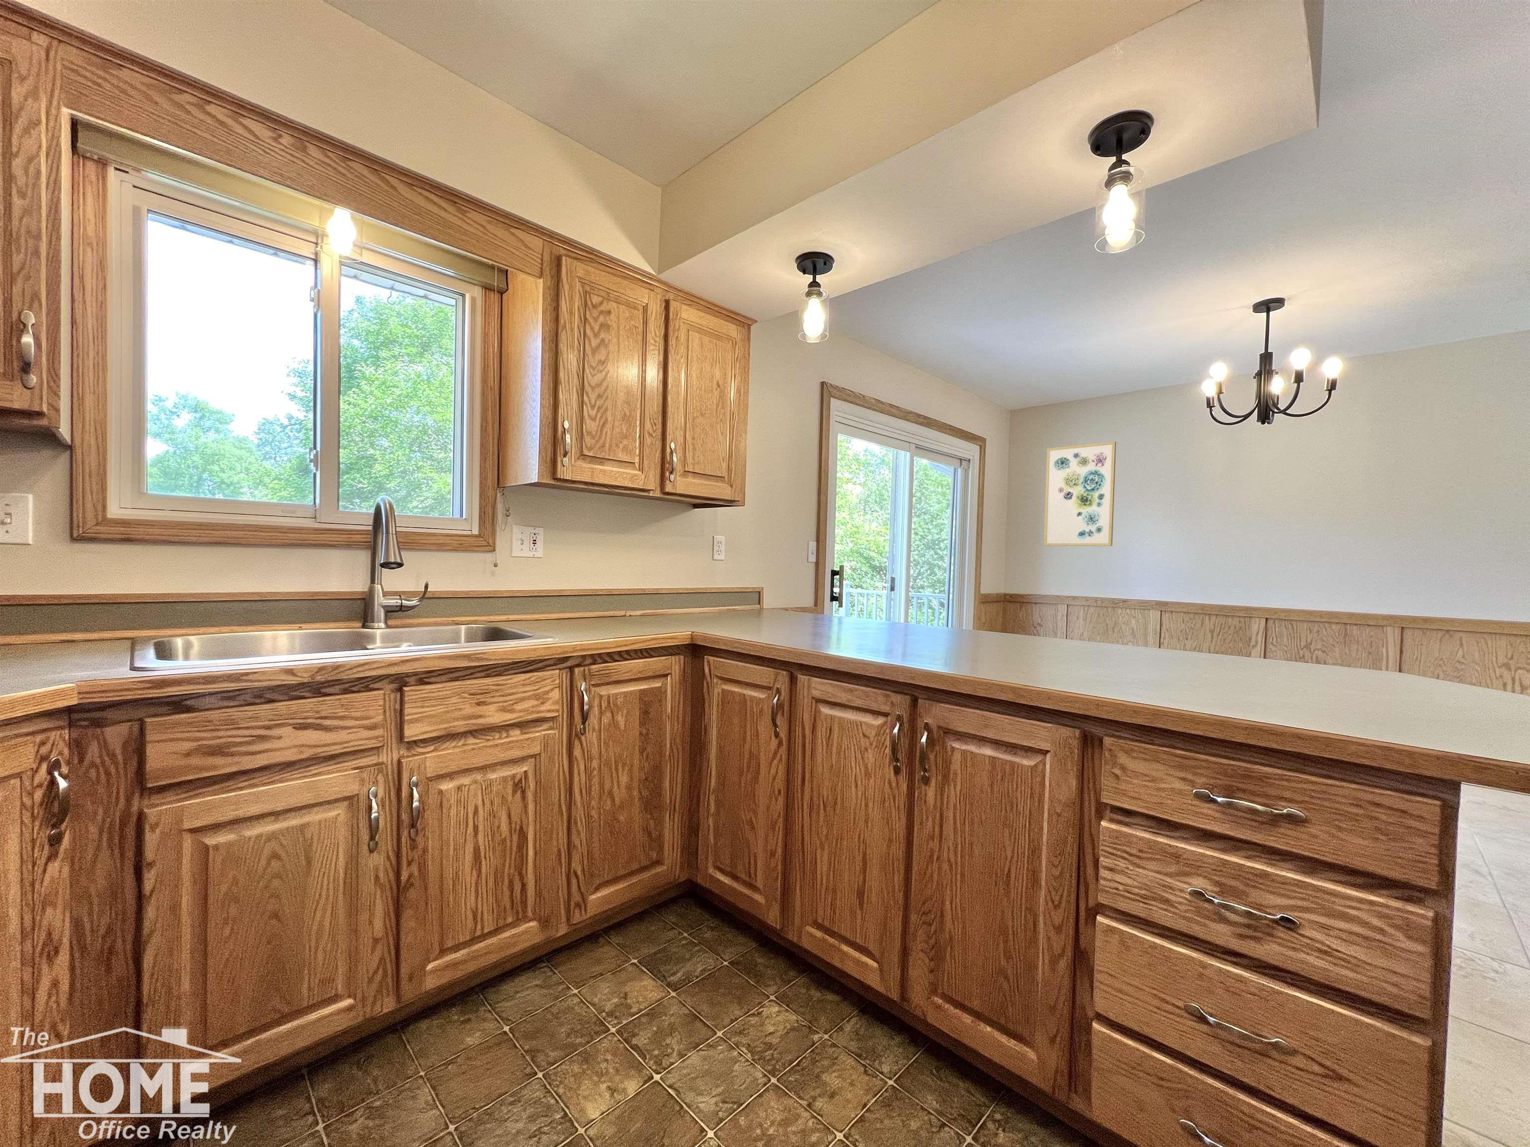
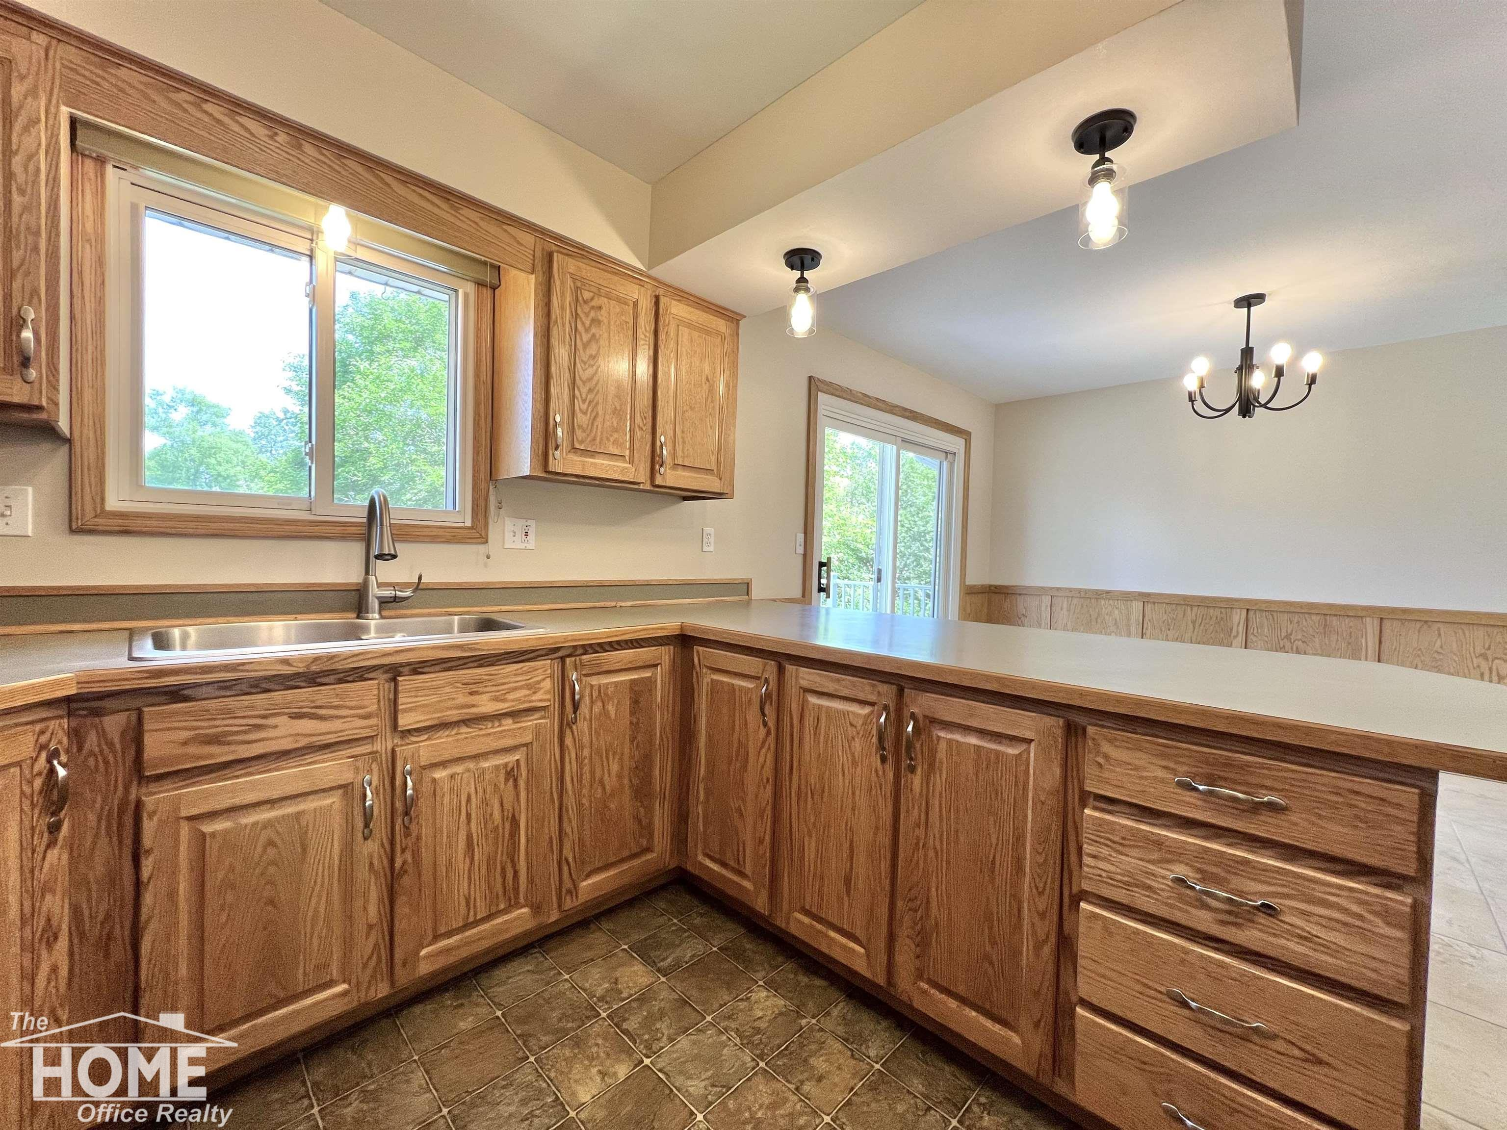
- wall art [1043,441,1117,547]
